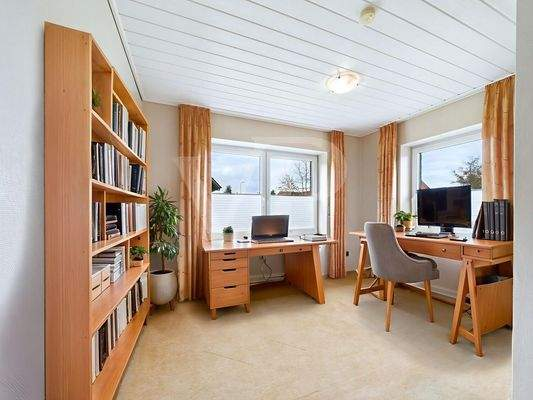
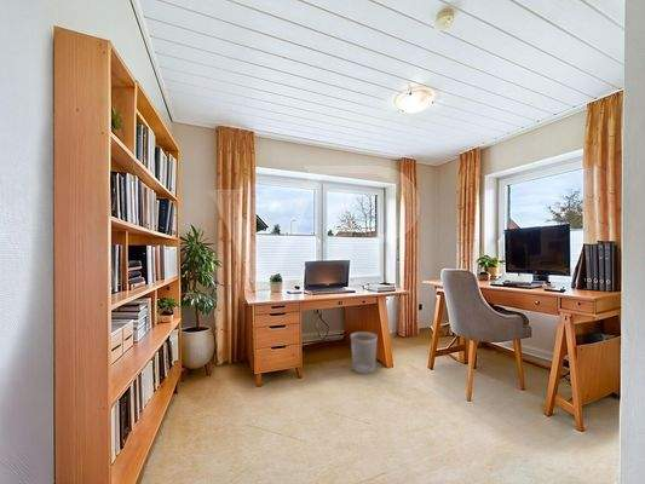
+ wastebasket [350,330,379,375]
